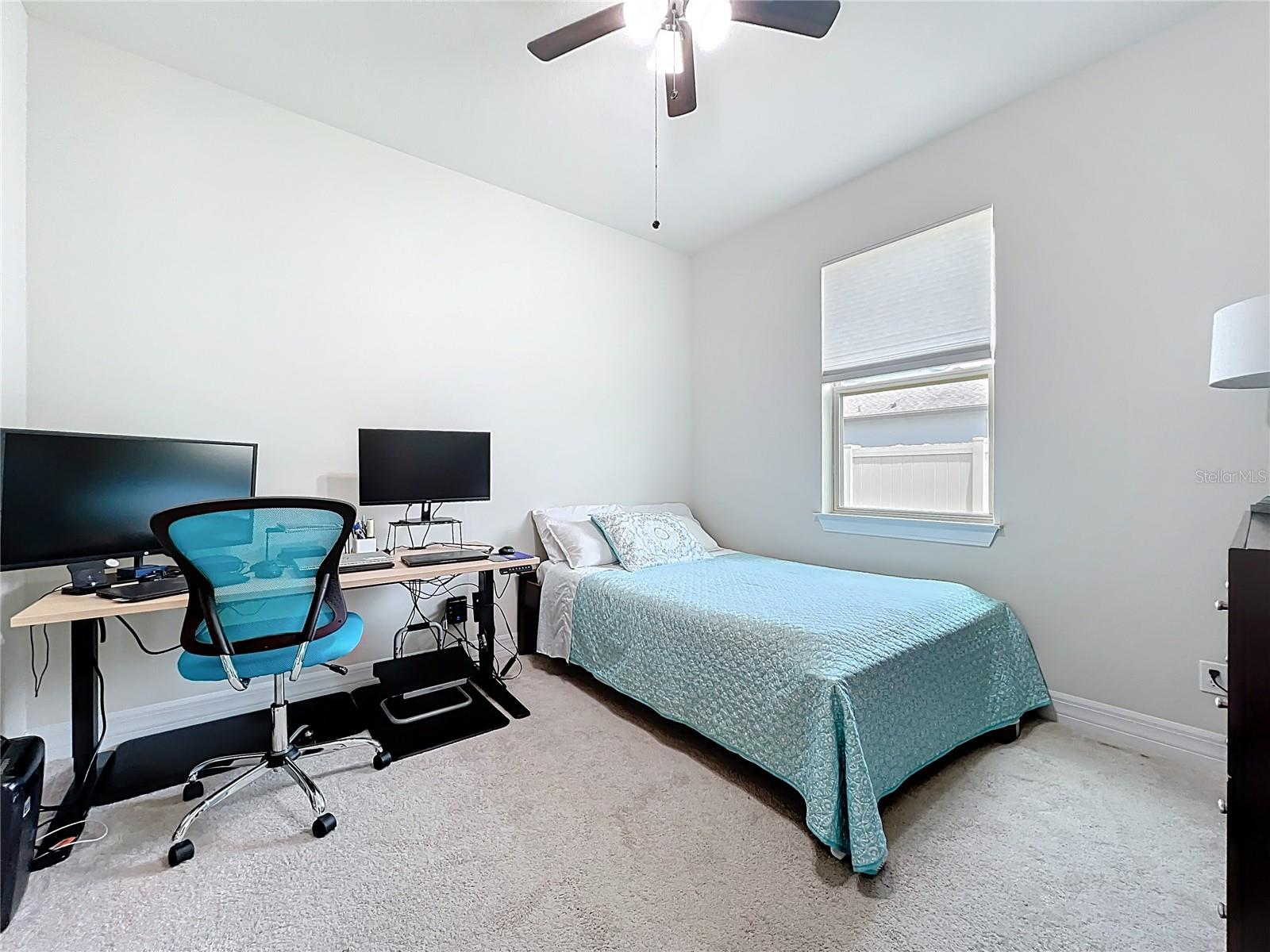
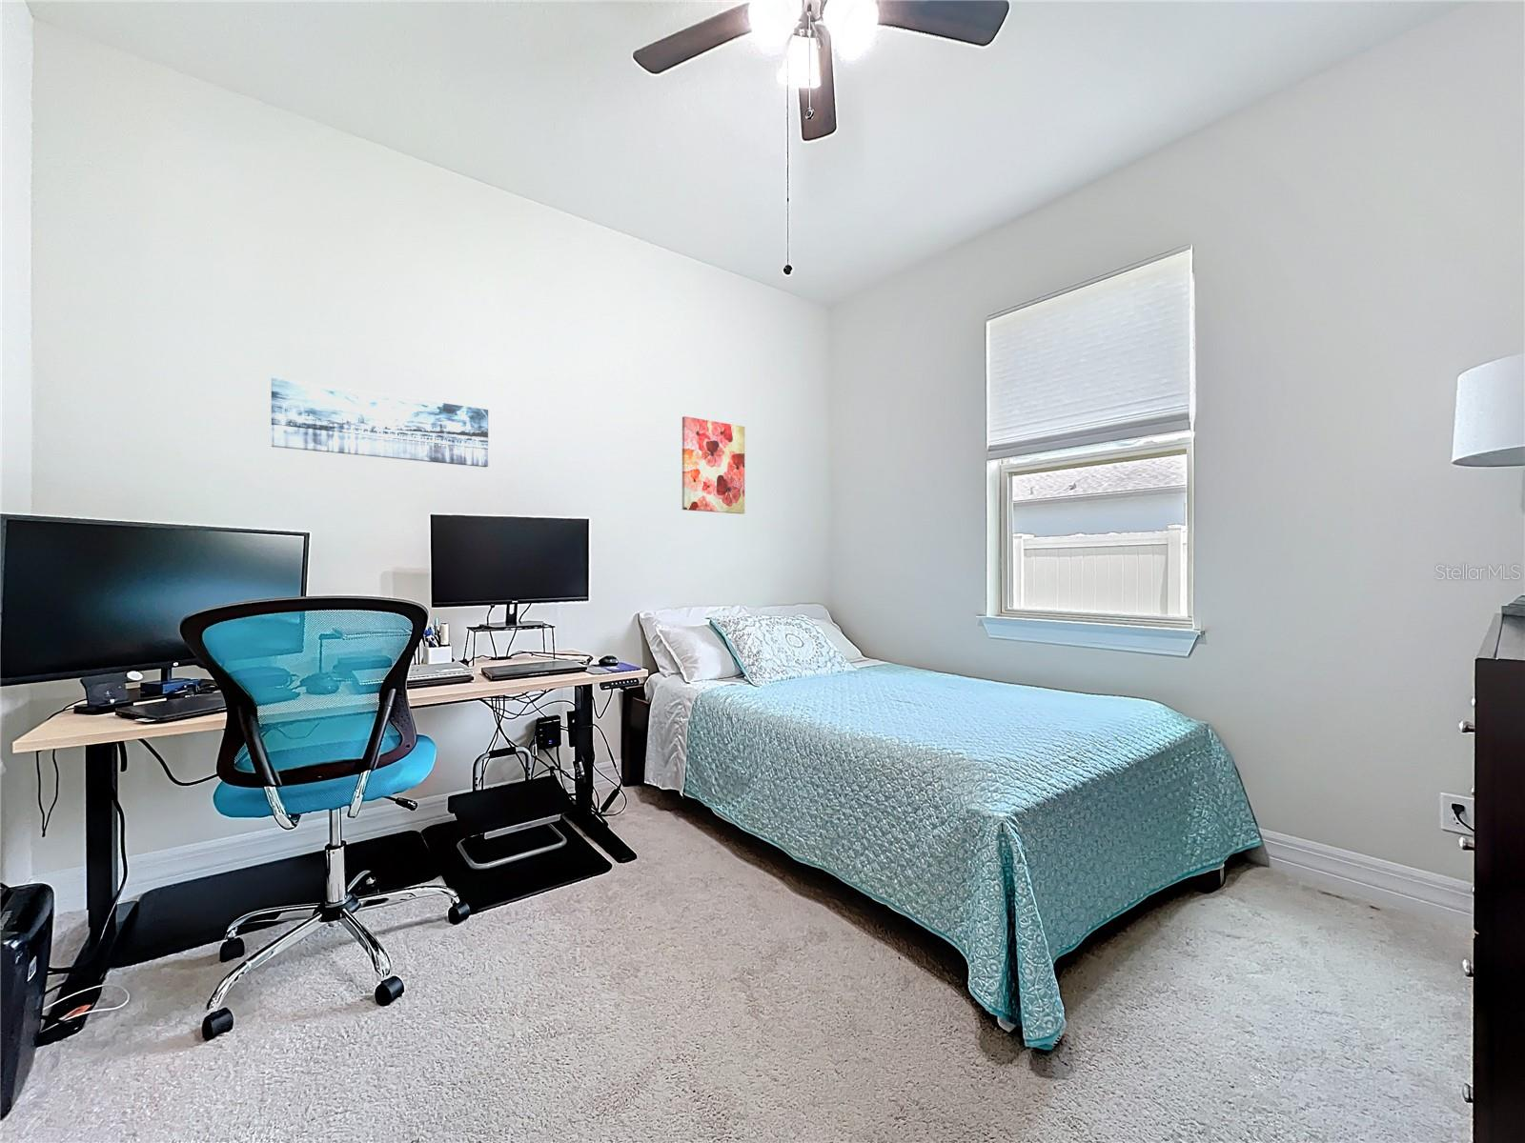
+ wall art [682,415,746,514]
+ wall art [270,377,489,468]
